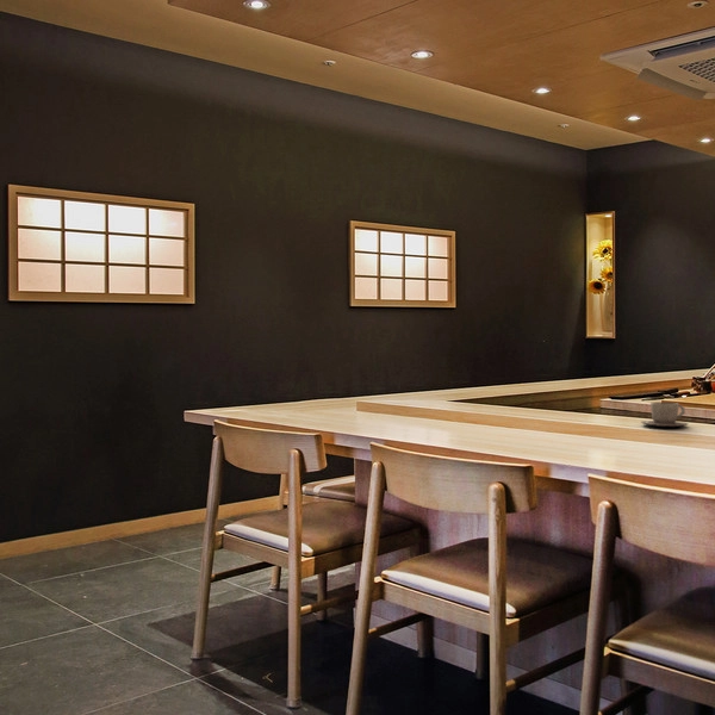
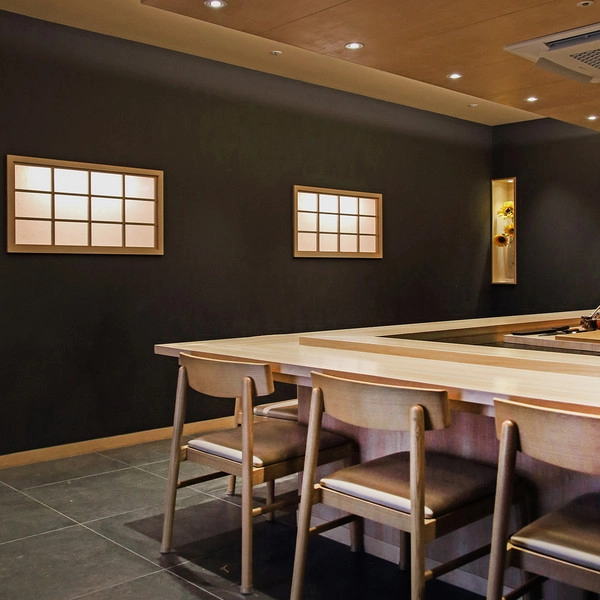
- cup [640,400,689,428]
